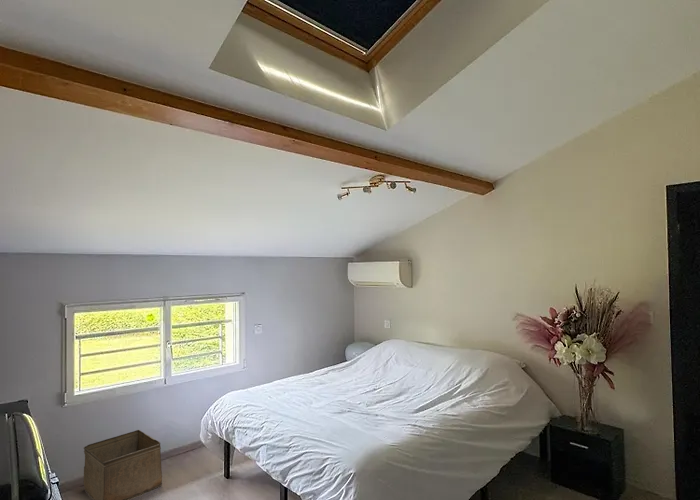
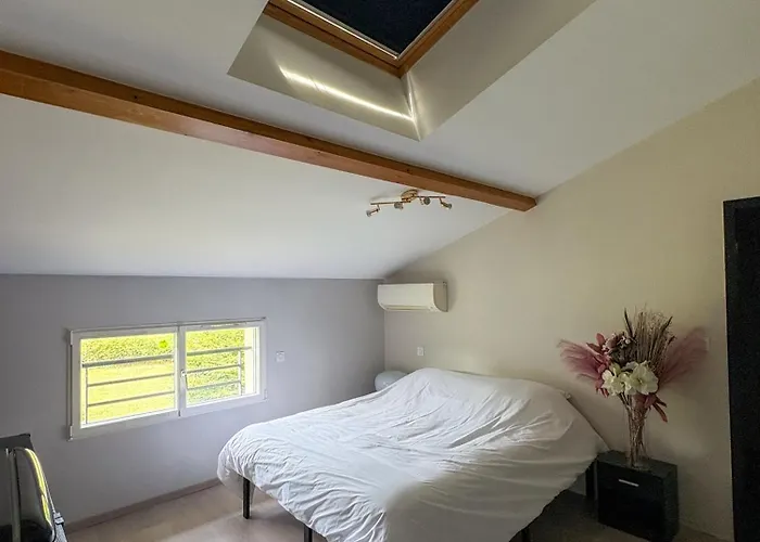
- storage bin [83,429,163,500]
